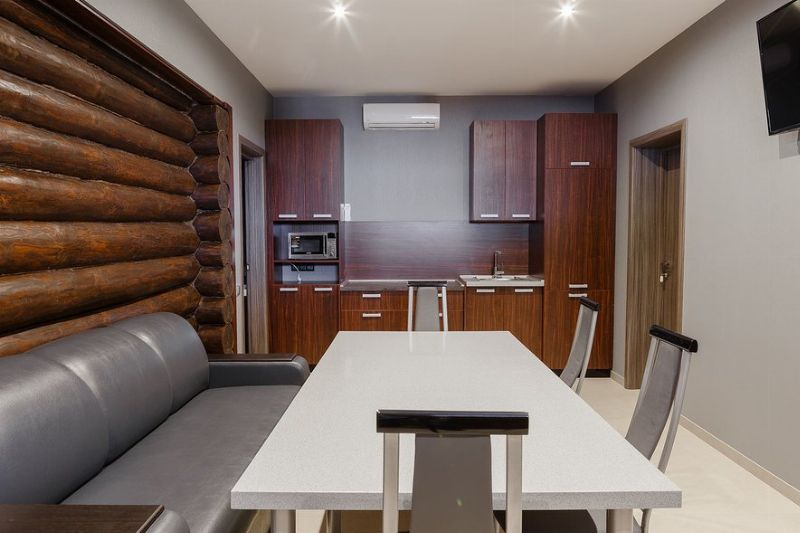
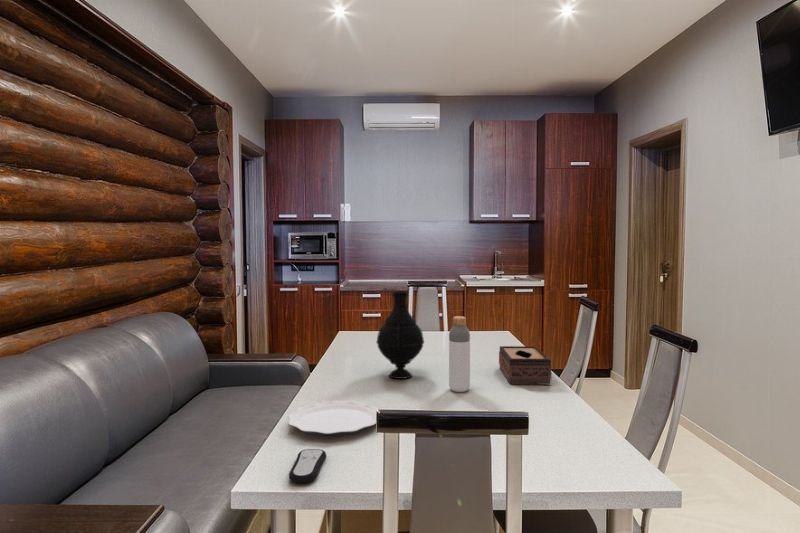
+ plate [287,400,380,437]
+ remote control [288,448,327,484]
+ vase [375,290,425,380]
+ bottle [448,315,471,393]
+ tissue box [498,345,552,385]
